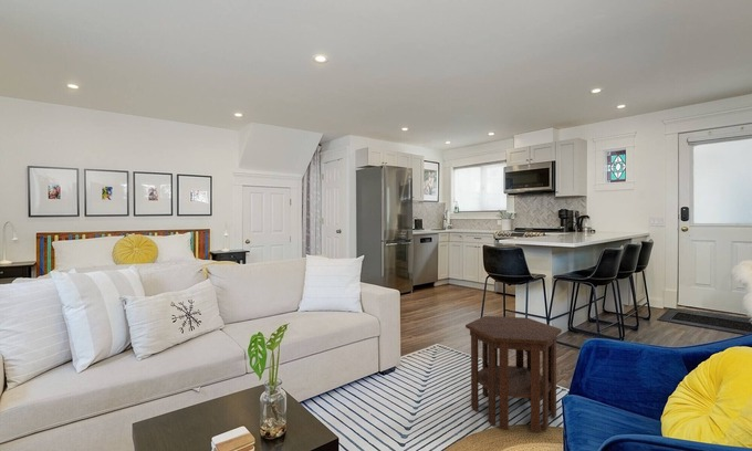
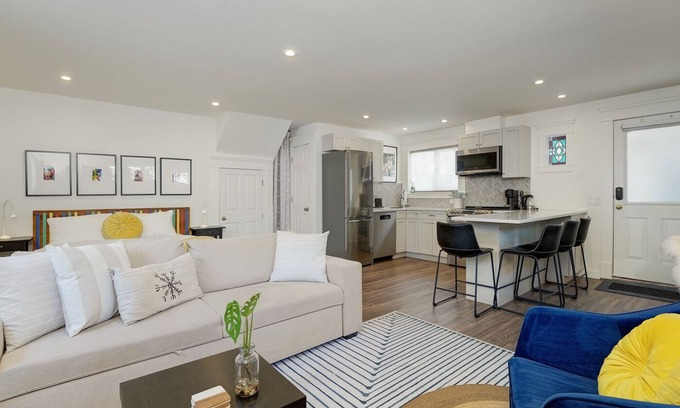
- side table [464,315,563,433]
